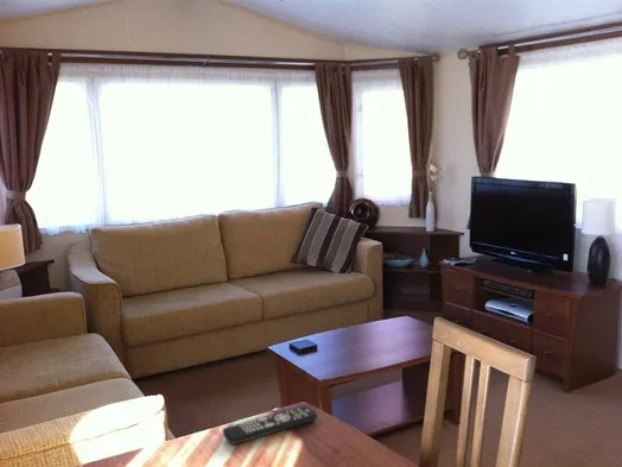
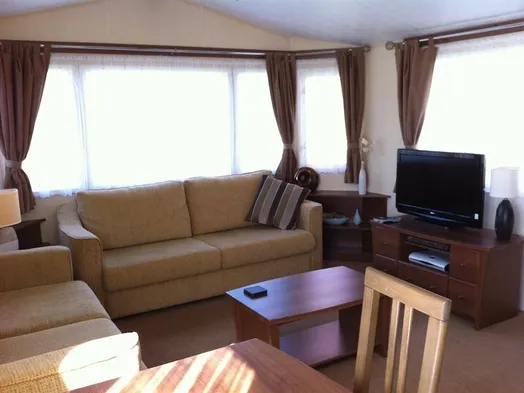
- remote control [222,404,318,446]
